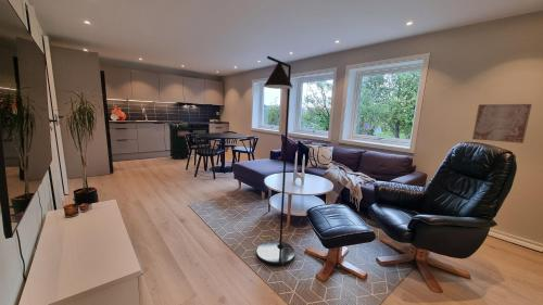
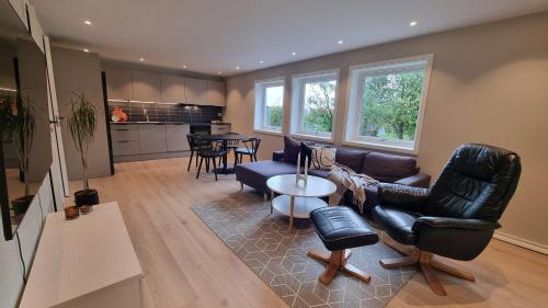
- trash can [166,123,192,161]
- floor lamp [255,55,295,267]
- wall art [471,103,533,144]
